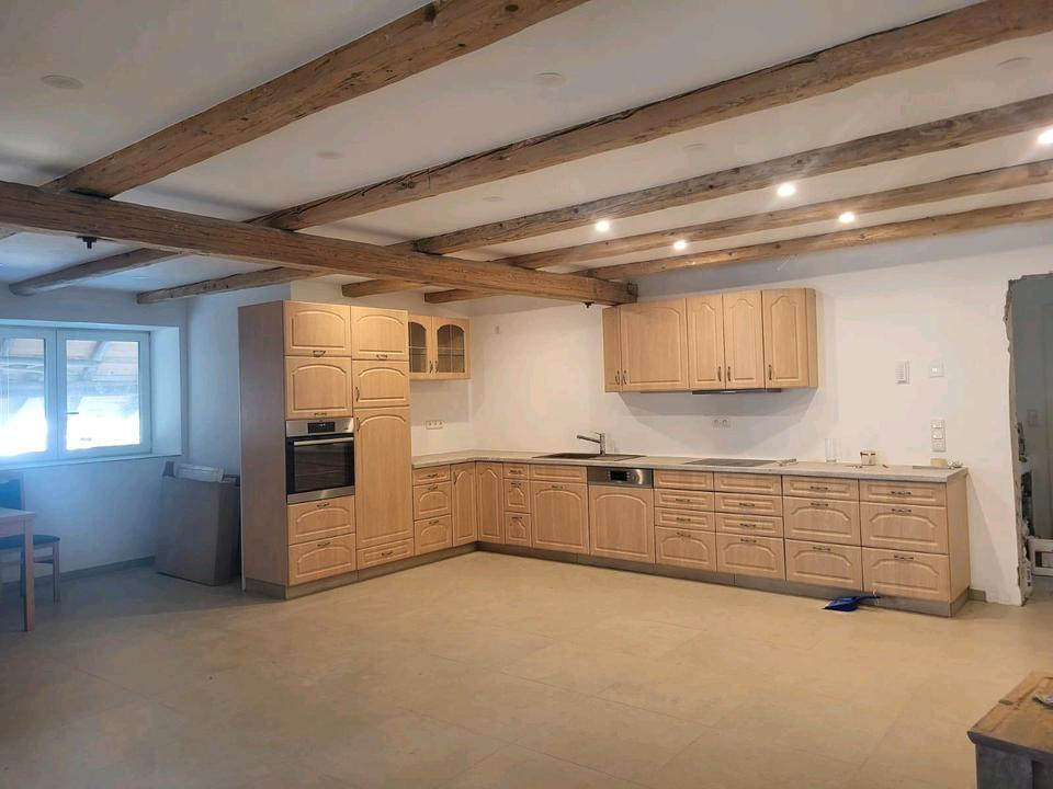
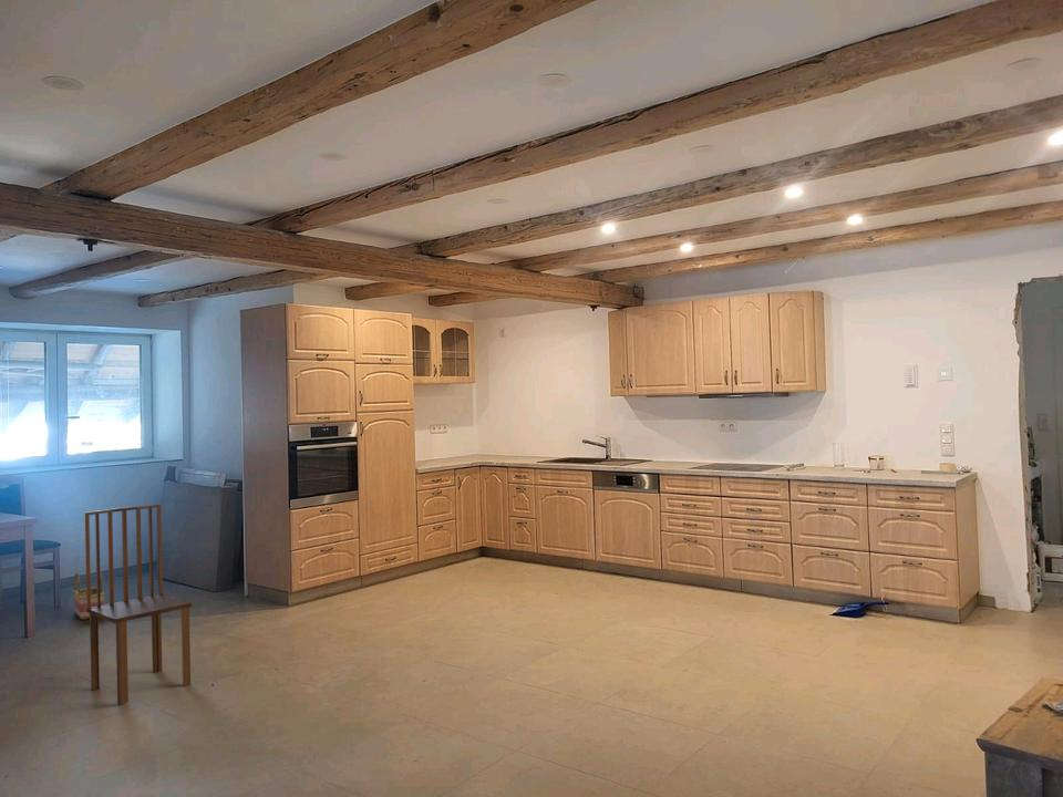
+ dining chair [84,503,193,706]
+ basket [73,569,105,621]
